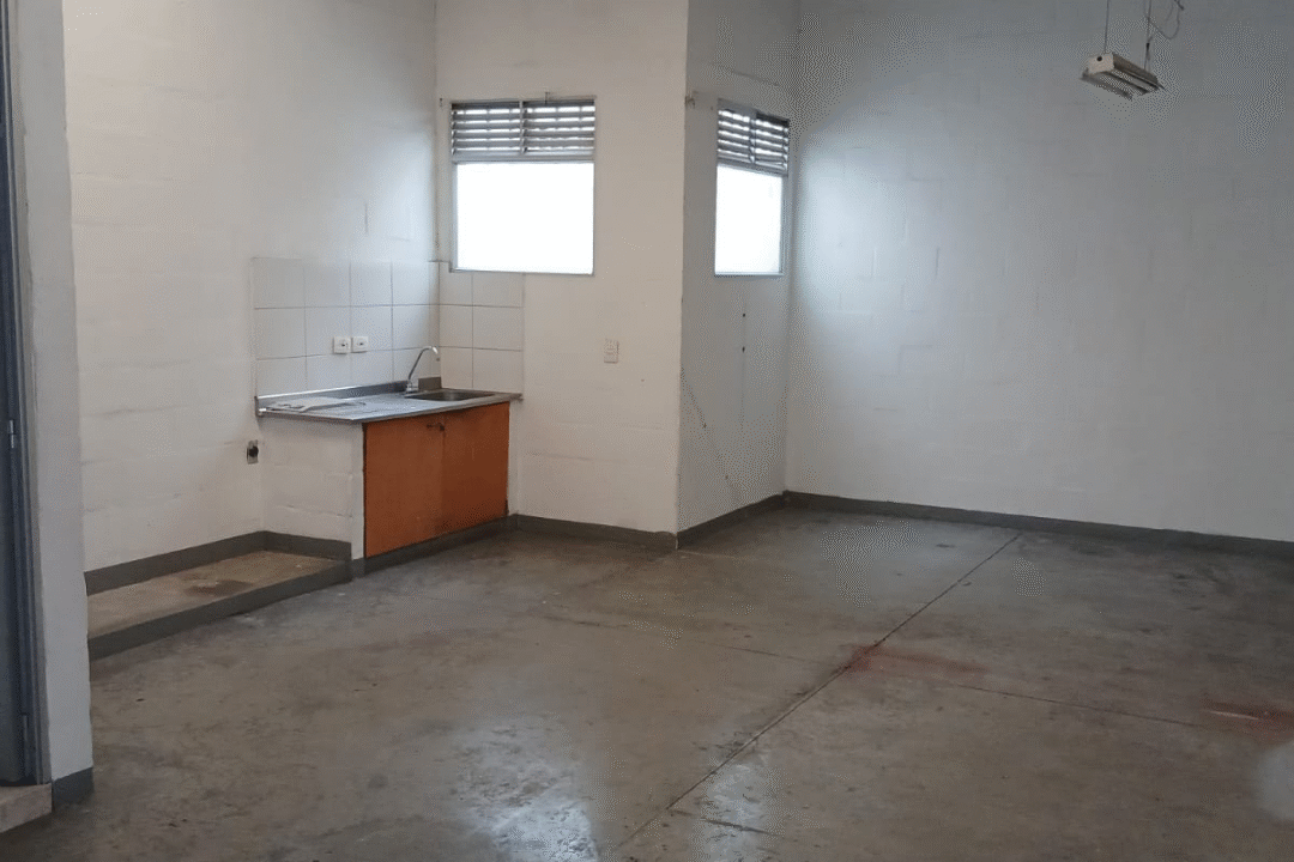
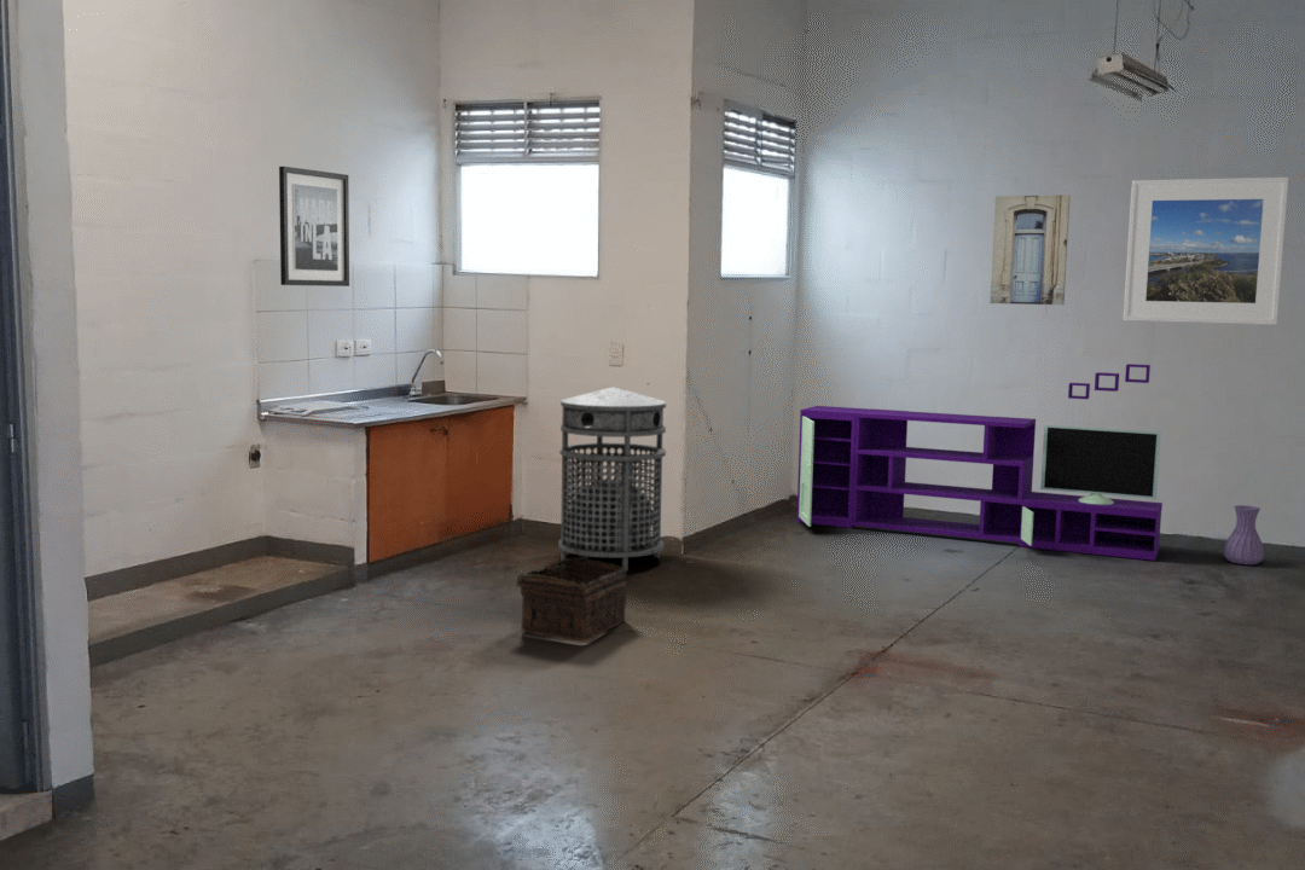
+ trash can [558,385,667,573]
+ vase [1223,504,1265,566]
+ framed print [1123,176,1290,326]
+ media console [795,362,1164,562]
+ wall art [278,166,350,288]
+ wall art [988,193,1072,306]
+ basket [504,556,628,643]
